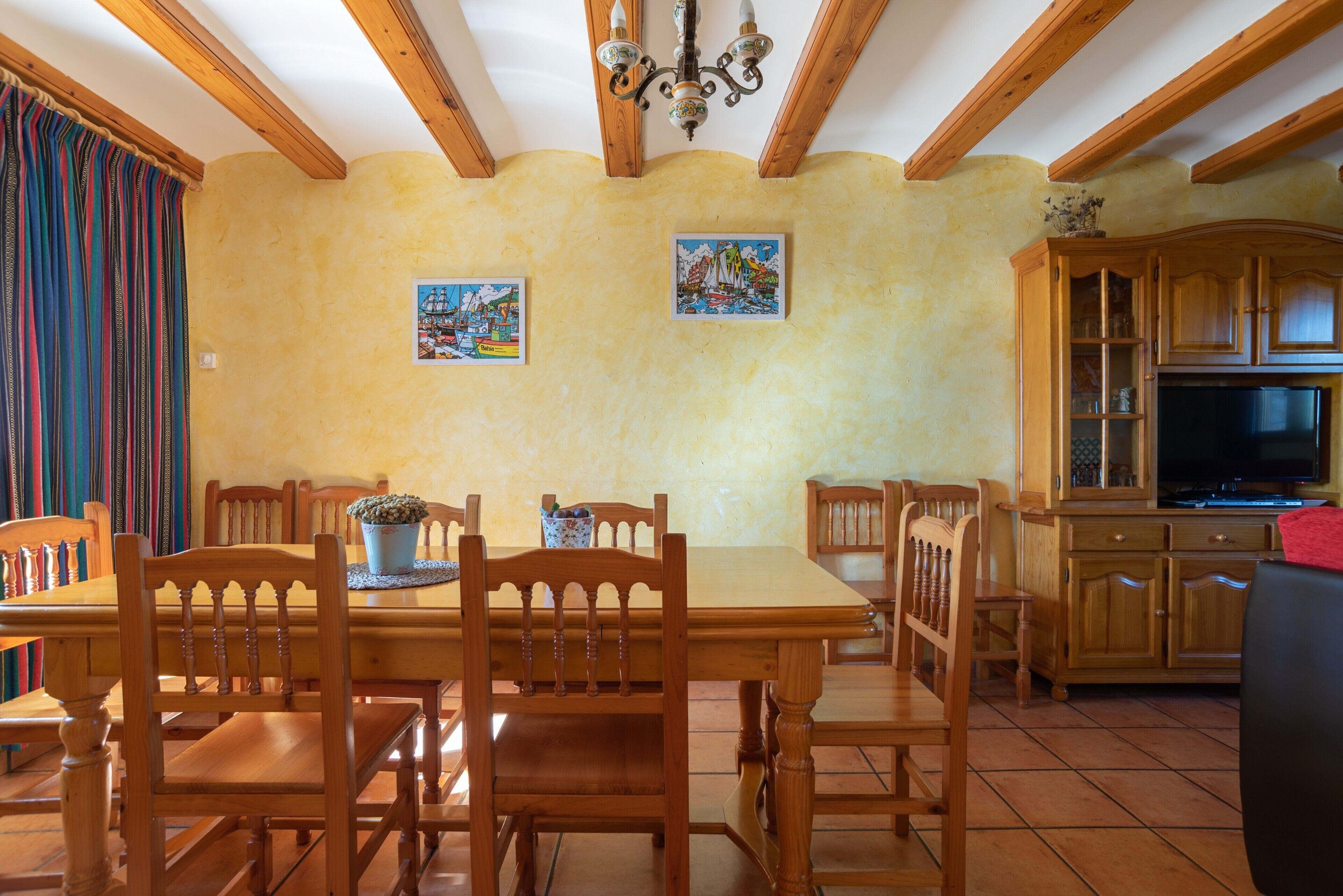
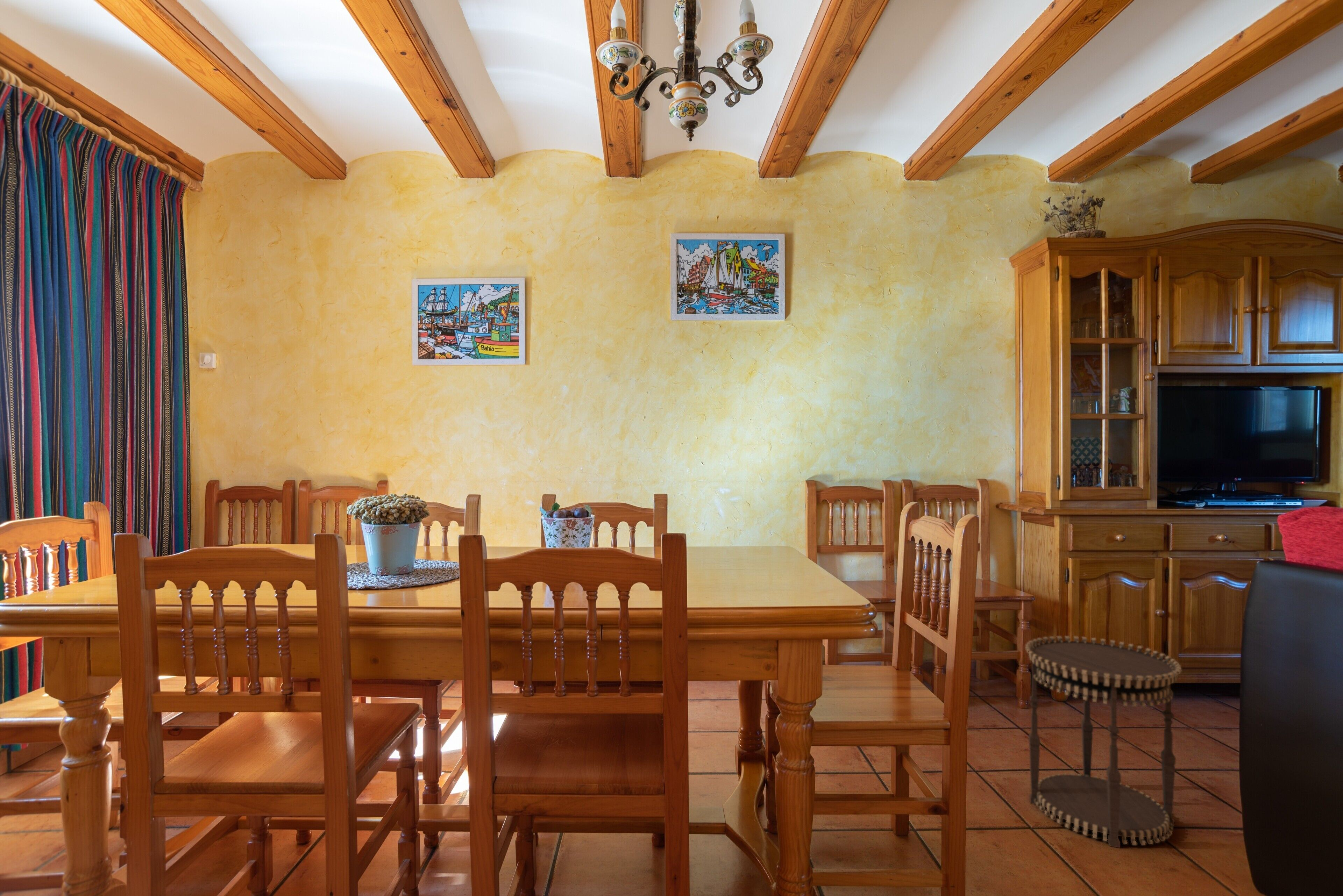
+ side table [1025,636,1182,848]
